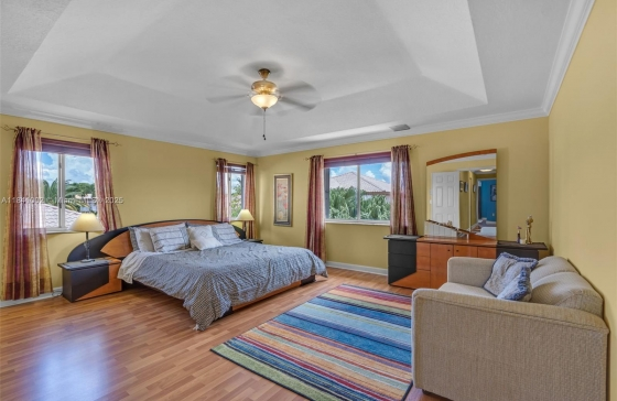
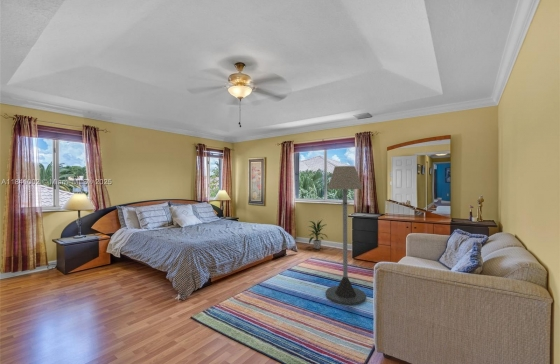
+ floor lamp [325,165,367,306]
+ indoor plant [308,218,329,250]
